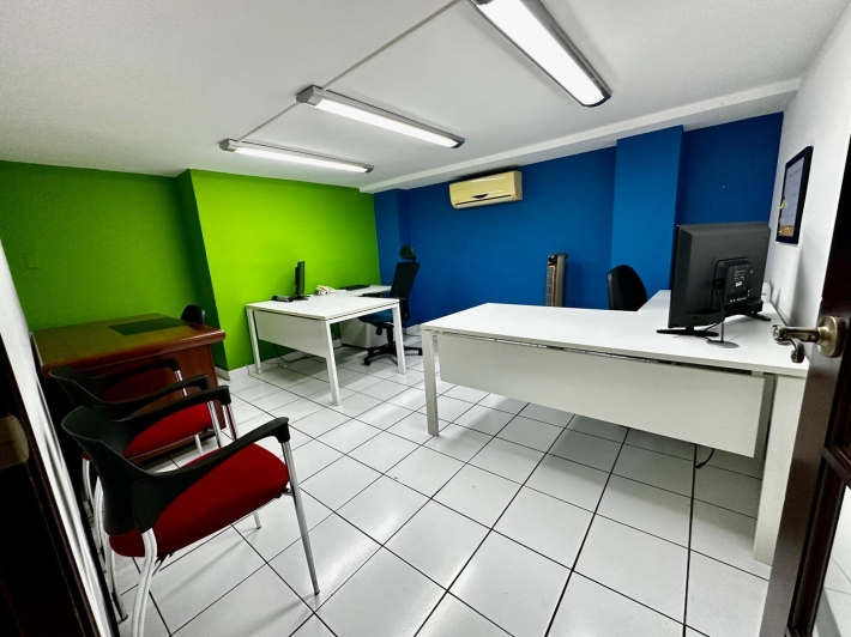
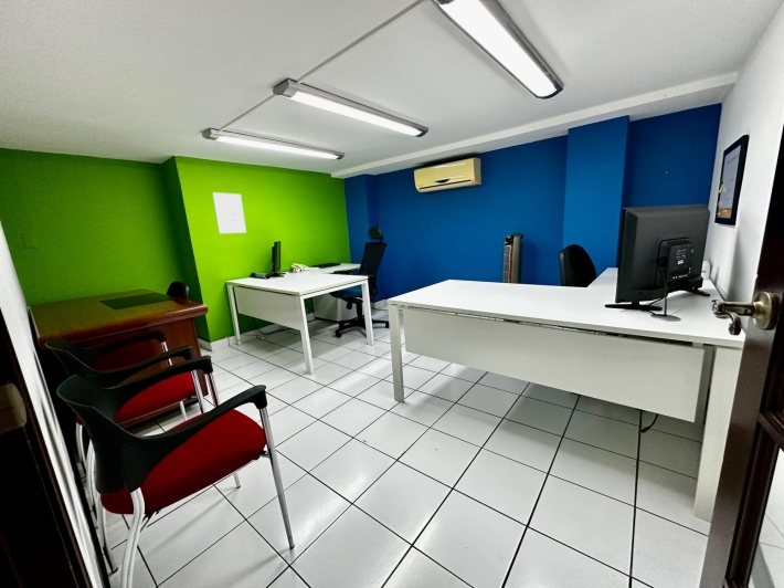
+ wall art [212,191,247,234]
